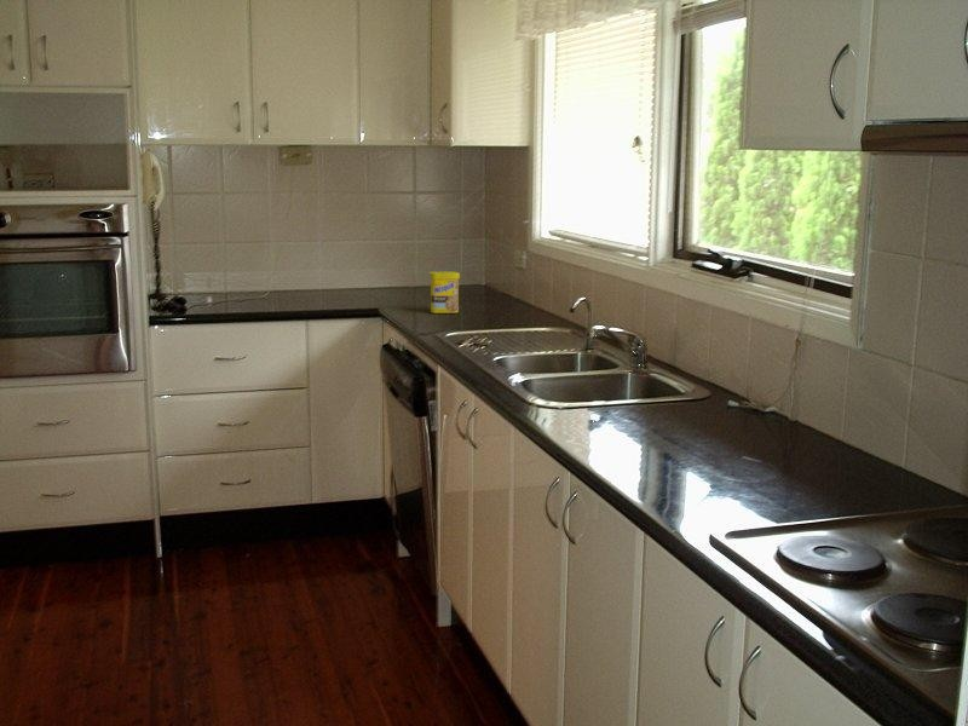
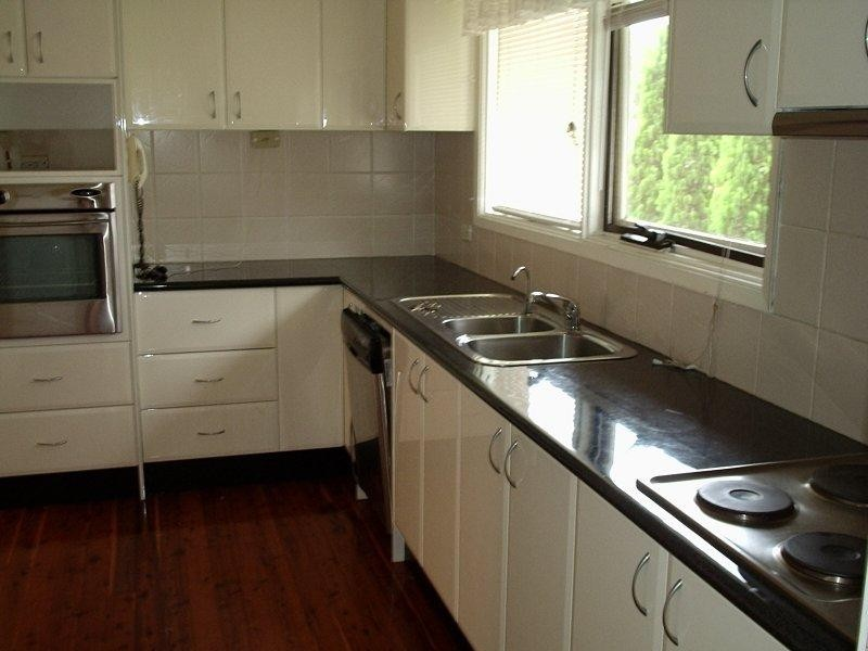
- canister [428,271,461,315]
